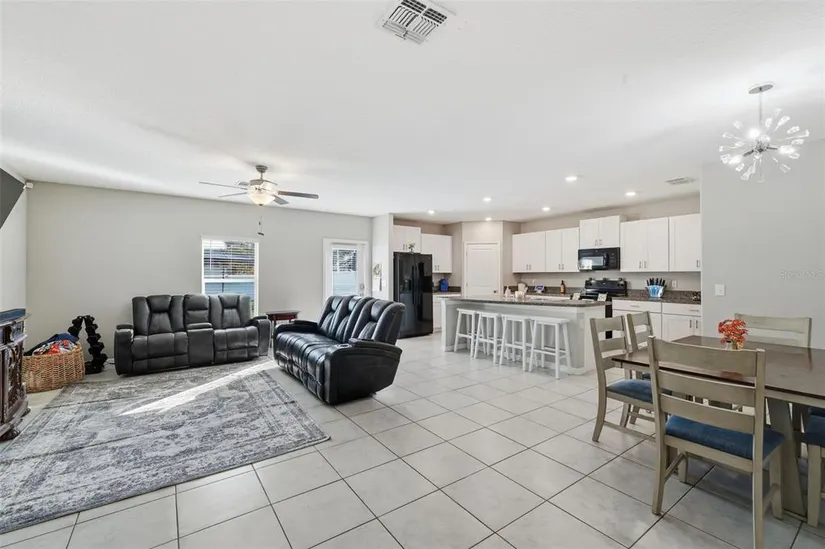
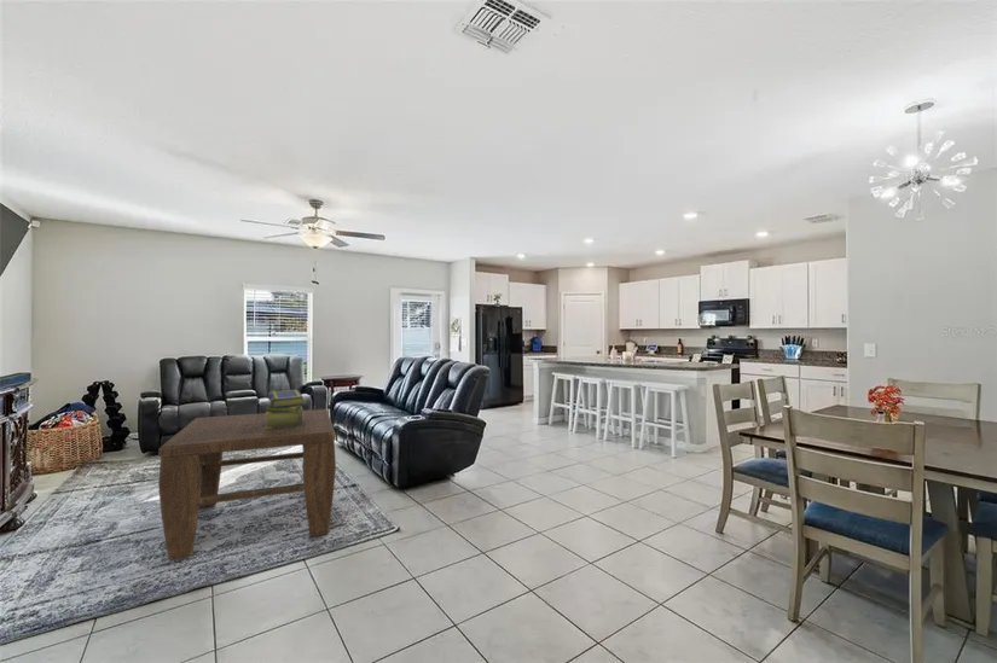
+ stack of books [265,389,307,429]
+ coffee table [157,408,337,562]
